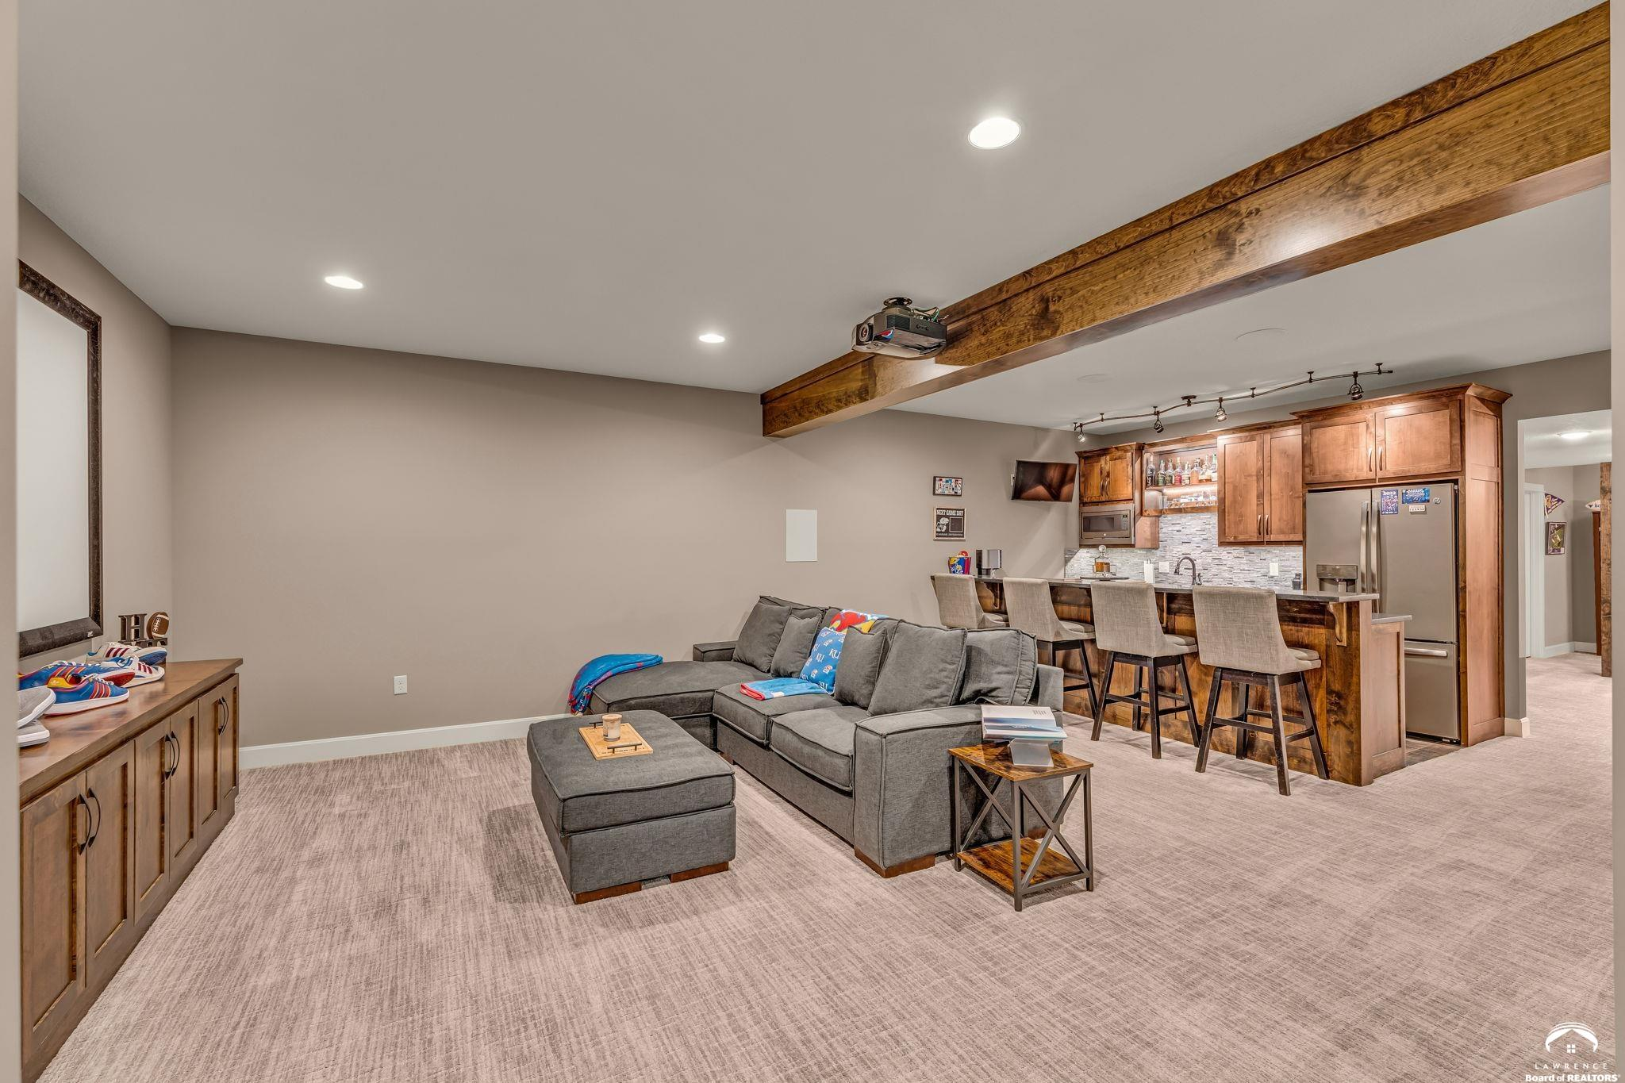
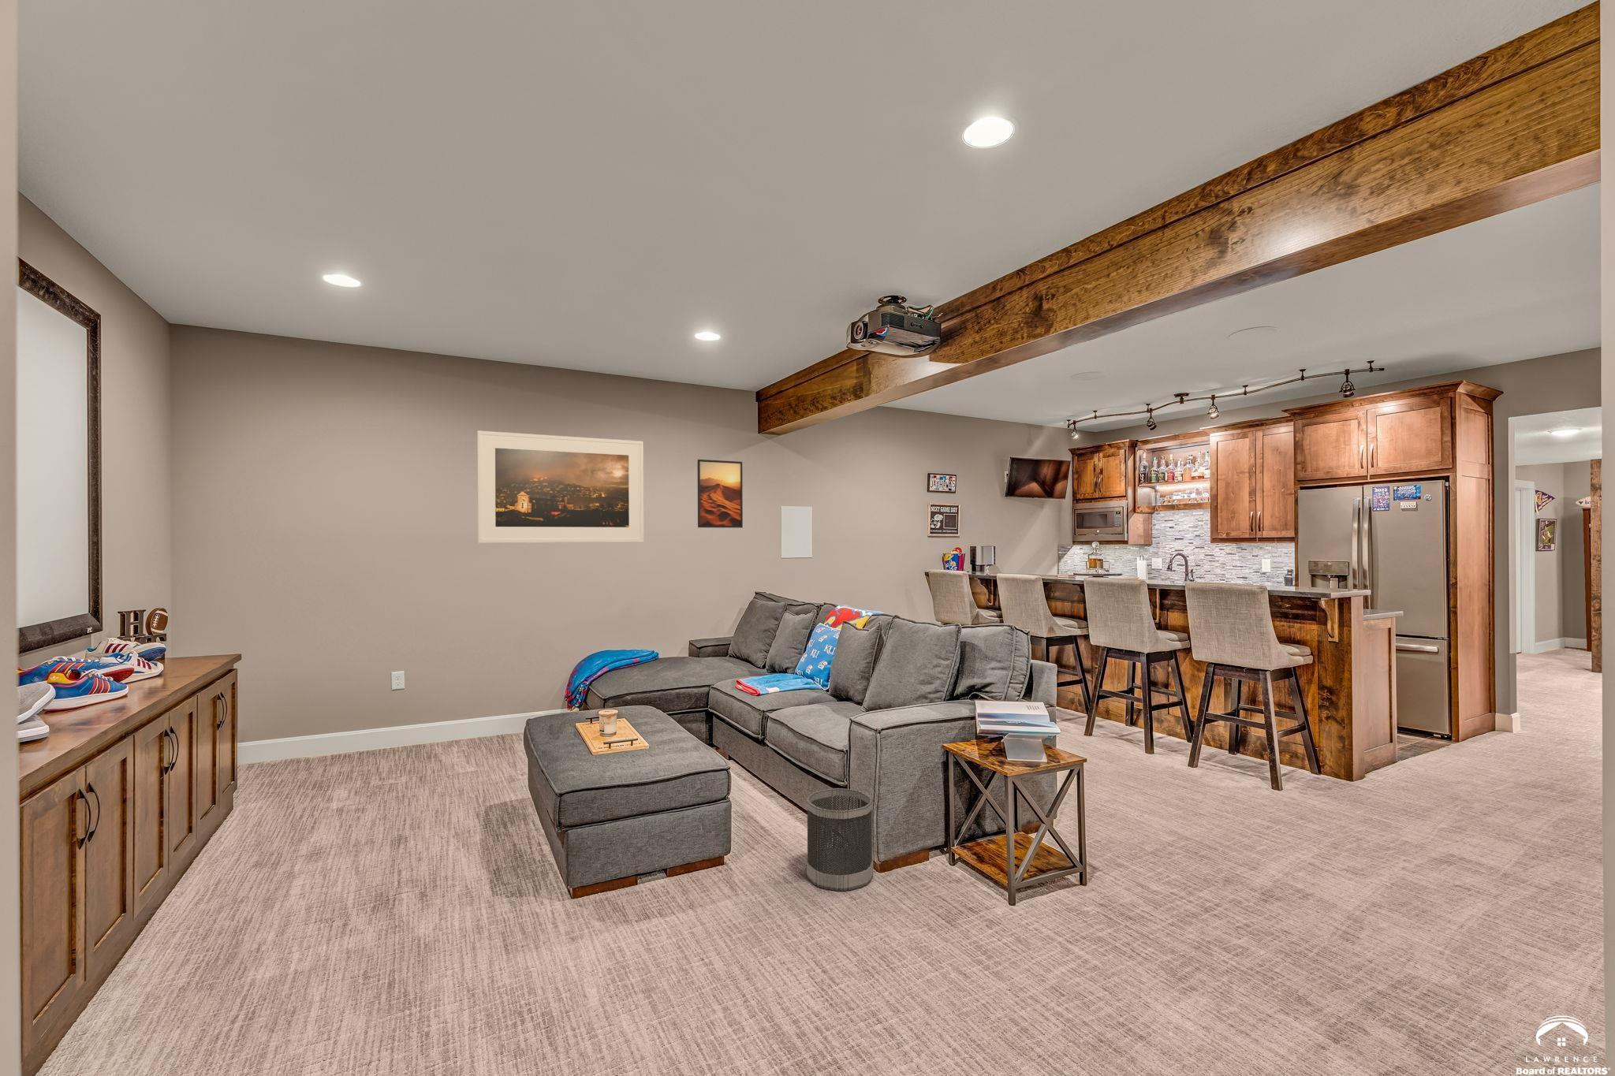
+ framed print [477,430,645,544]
+ wastebasket [806,788,874,891]
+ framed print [696,459,743,528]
